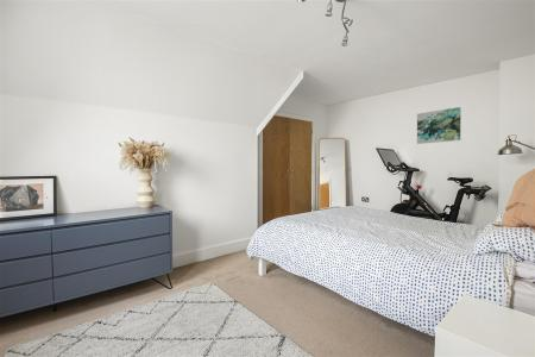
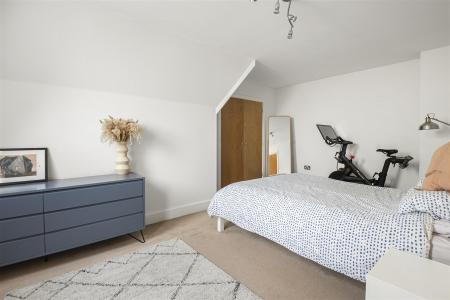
- wall art [416,106,462,145]
